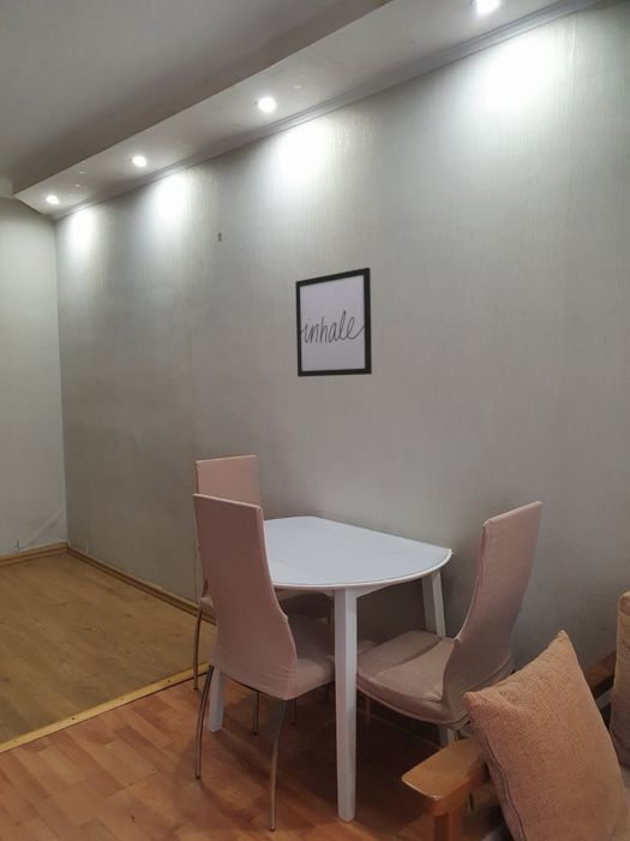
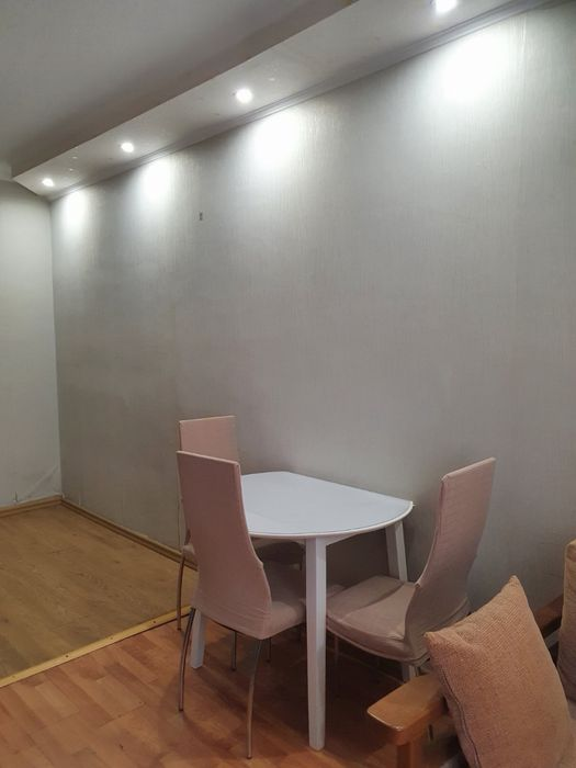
- wall art [294,267,373,378]
